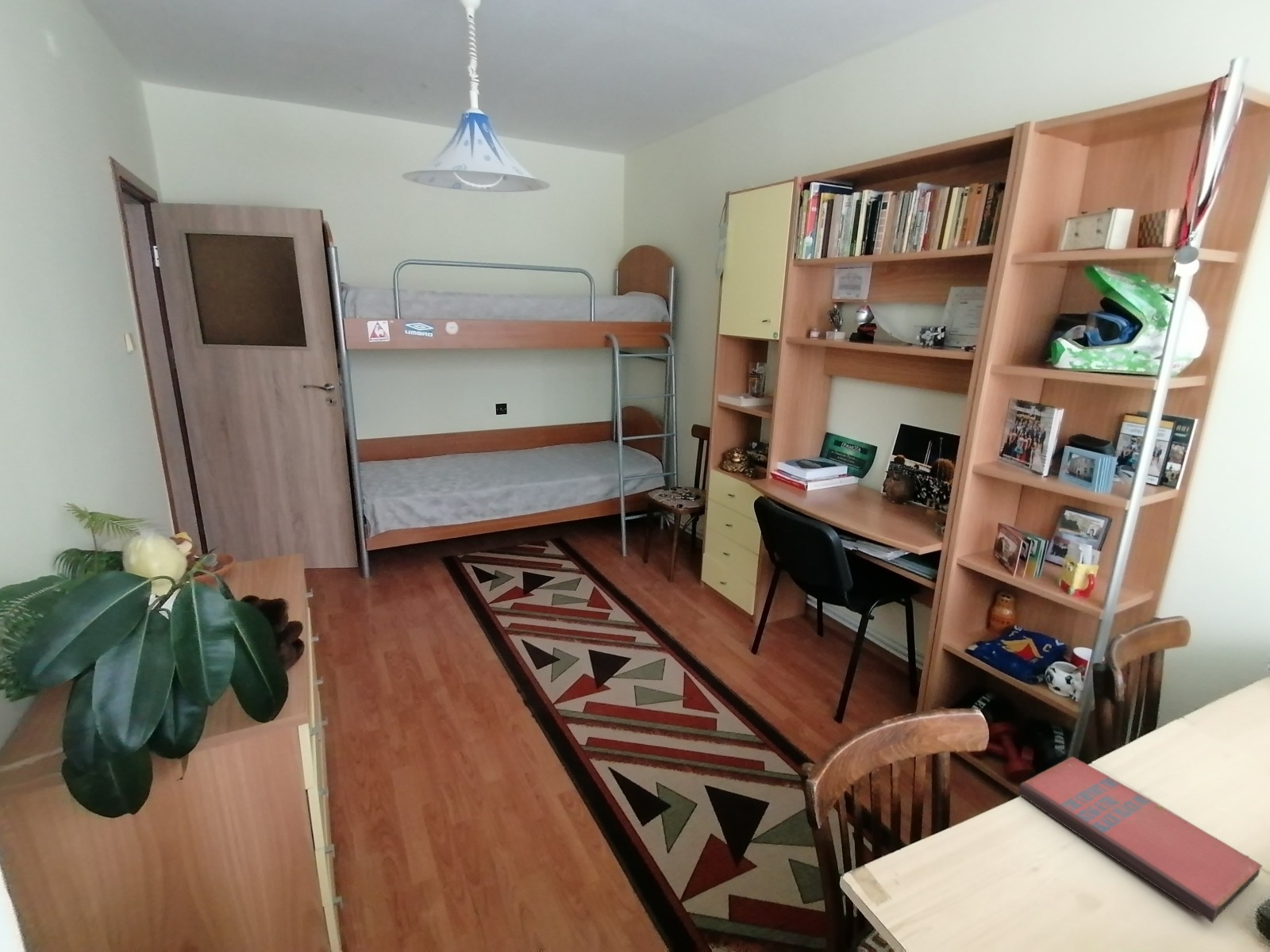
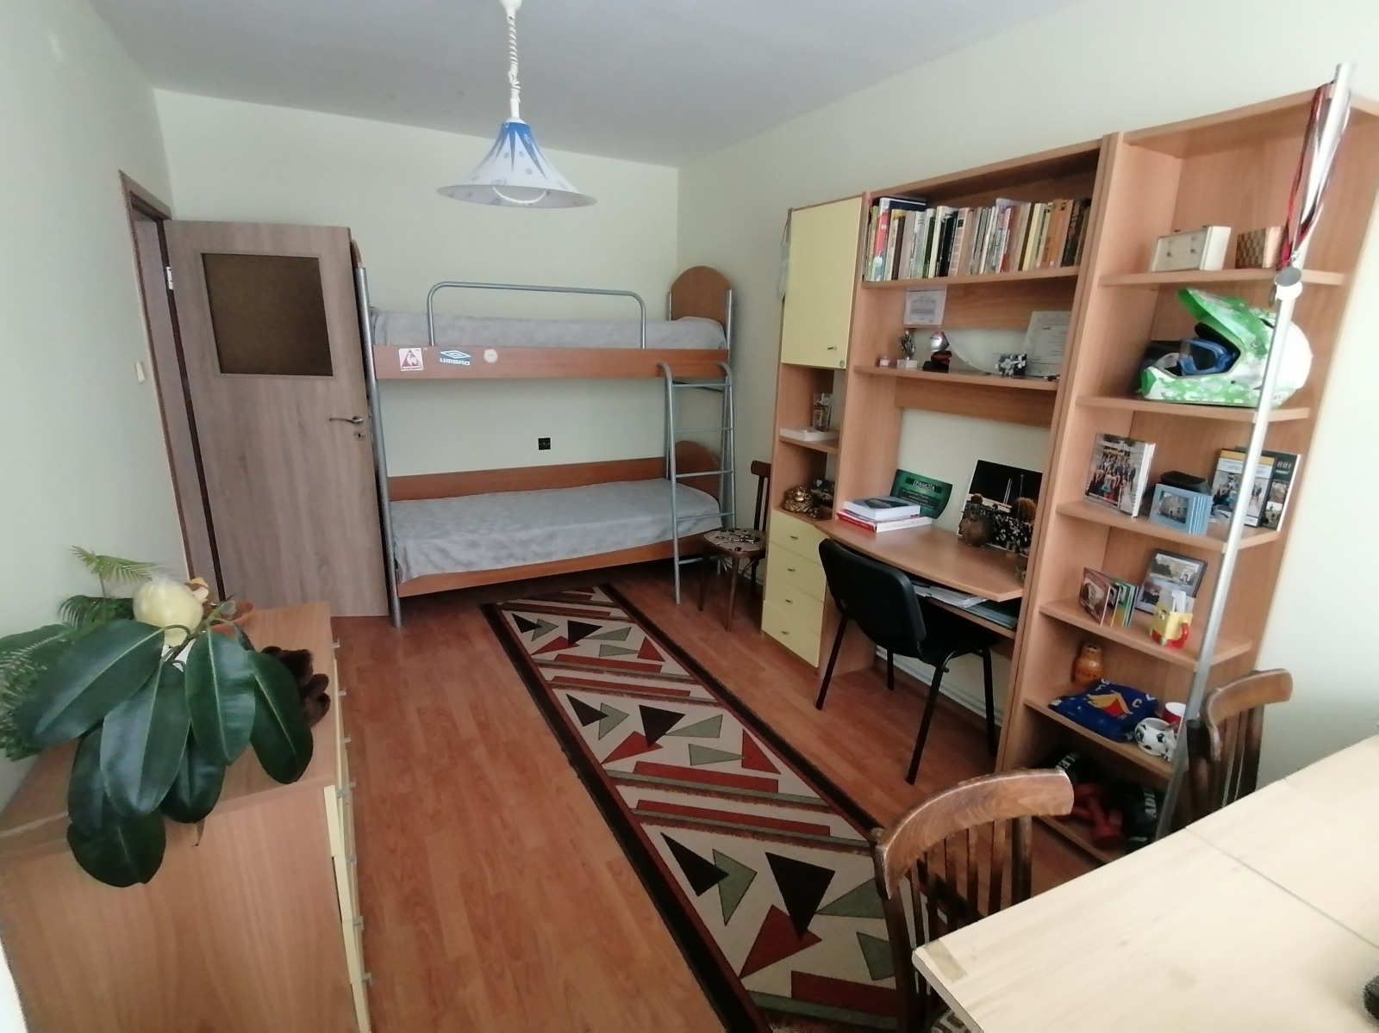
- paperback book [1018,756,1264,923]
